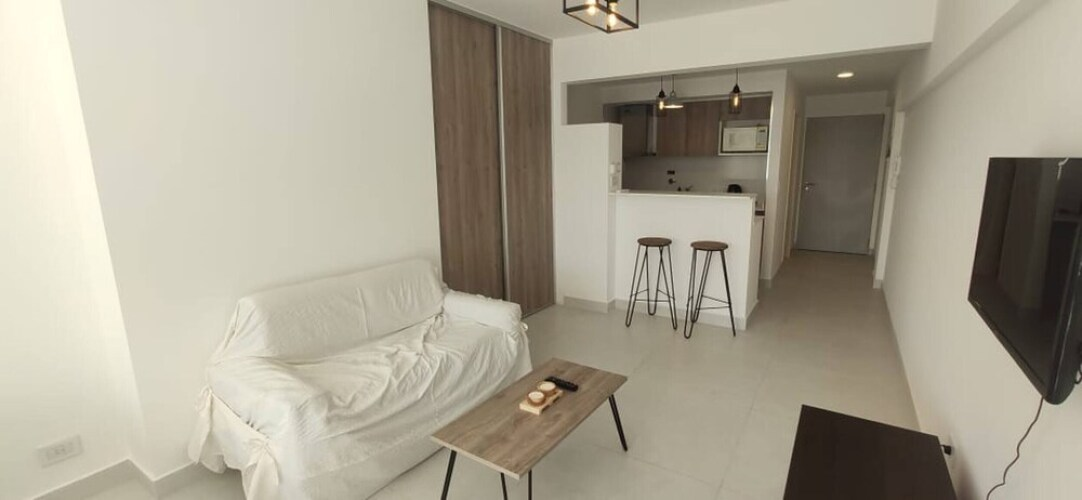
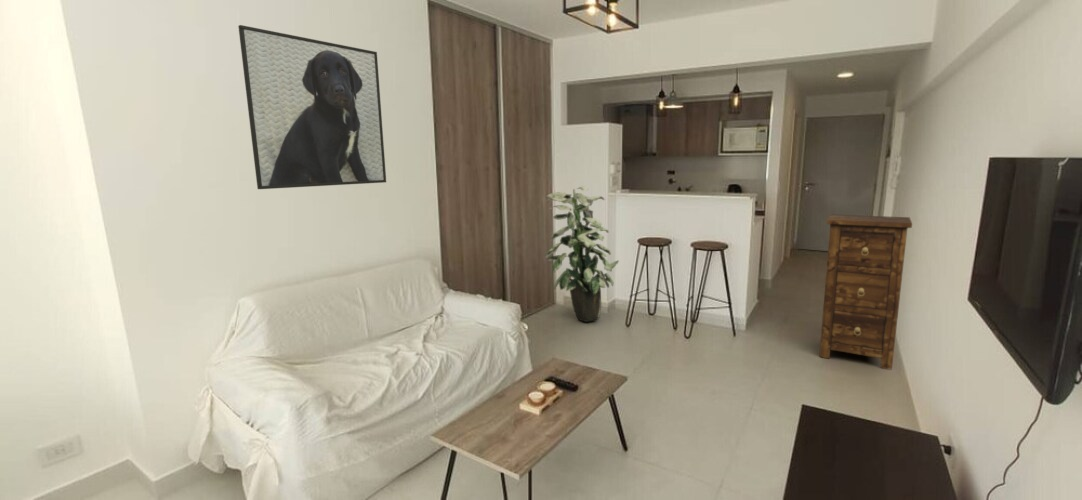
+ indoor plant [545,186,620,323]
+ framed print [238,24,387,190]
+ cabinet [818,213,913,371]
